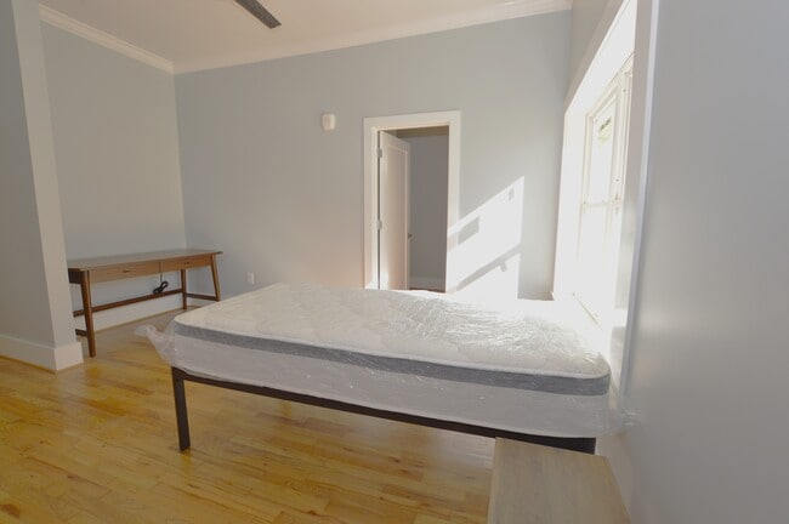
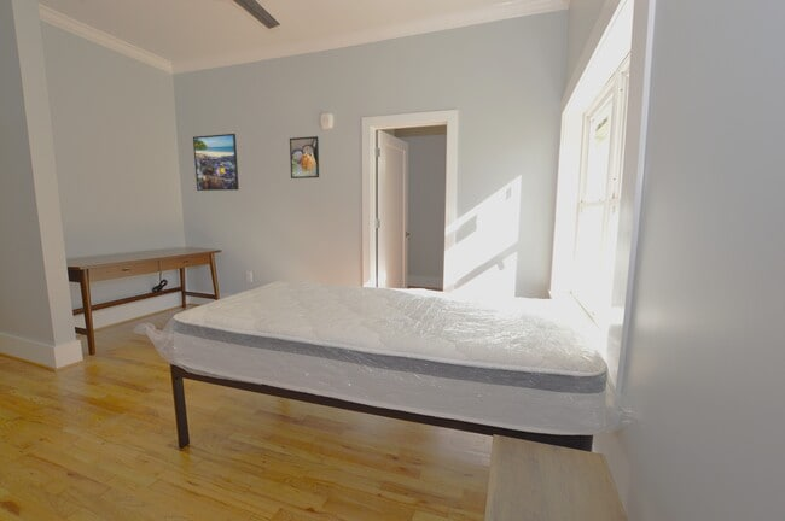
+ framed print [192,133,240,192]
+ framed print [289,135,320,180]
